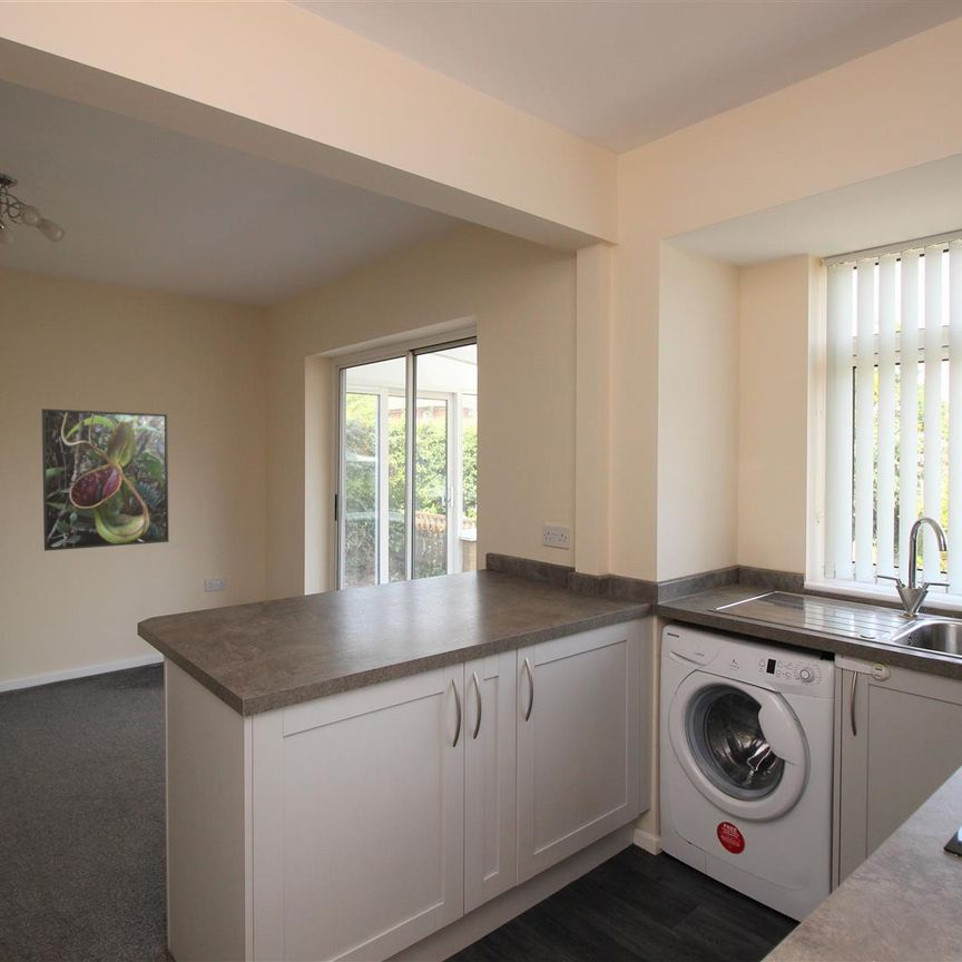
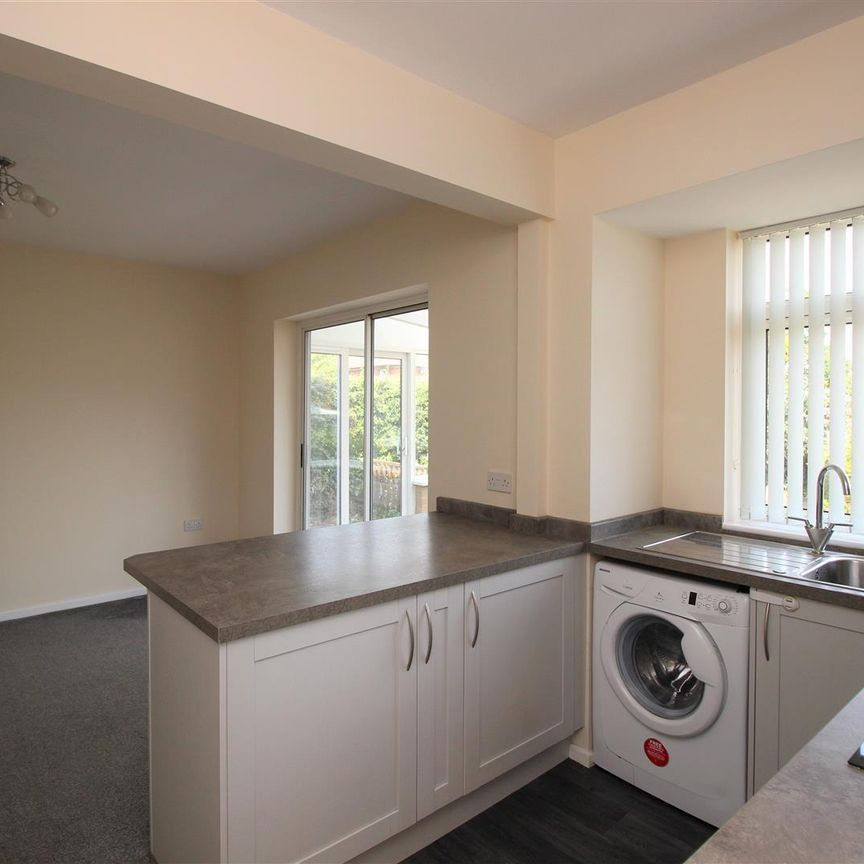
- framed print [41,408,169,552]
